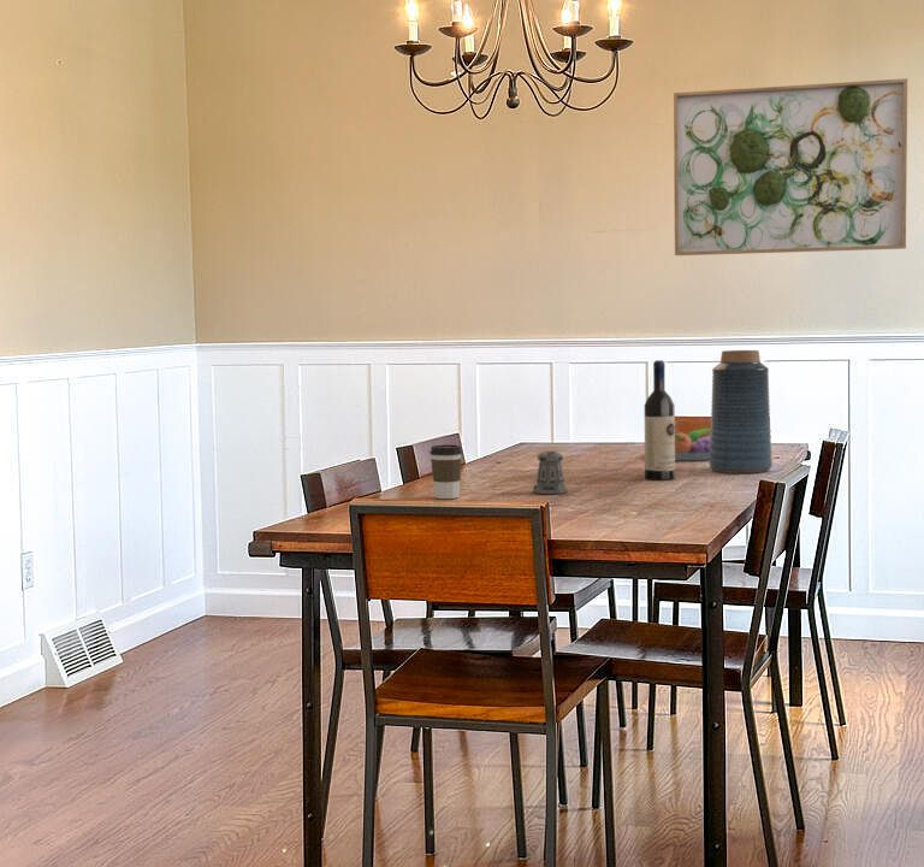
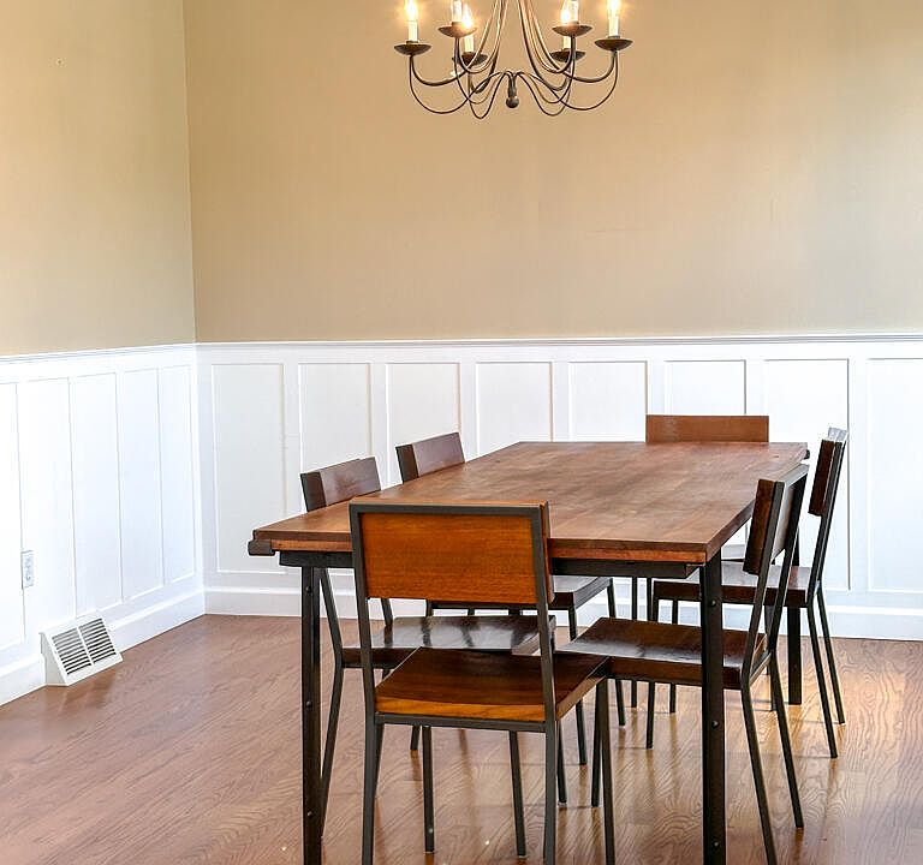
- fruit bowl [675,427,711,461]
- coffee cup [428,443,463,500]
- wine bottle [644,359,676,482]
- pepper shaker [532,449,569,495]
- vase [709,349,774,474]
- wall art [673,77,908,256]
